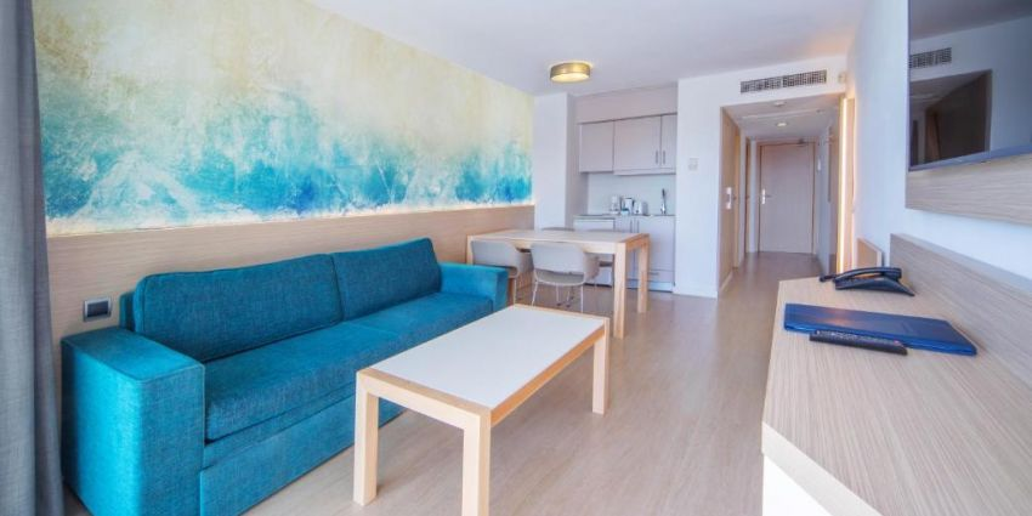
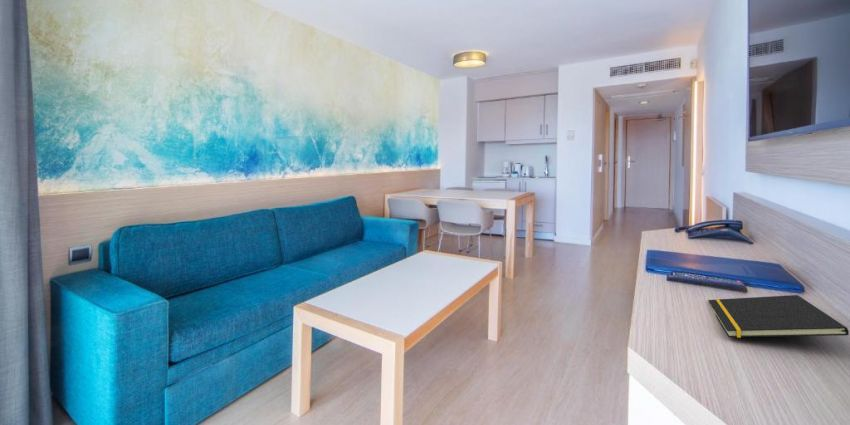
+ notepad [707,294,850,339]
